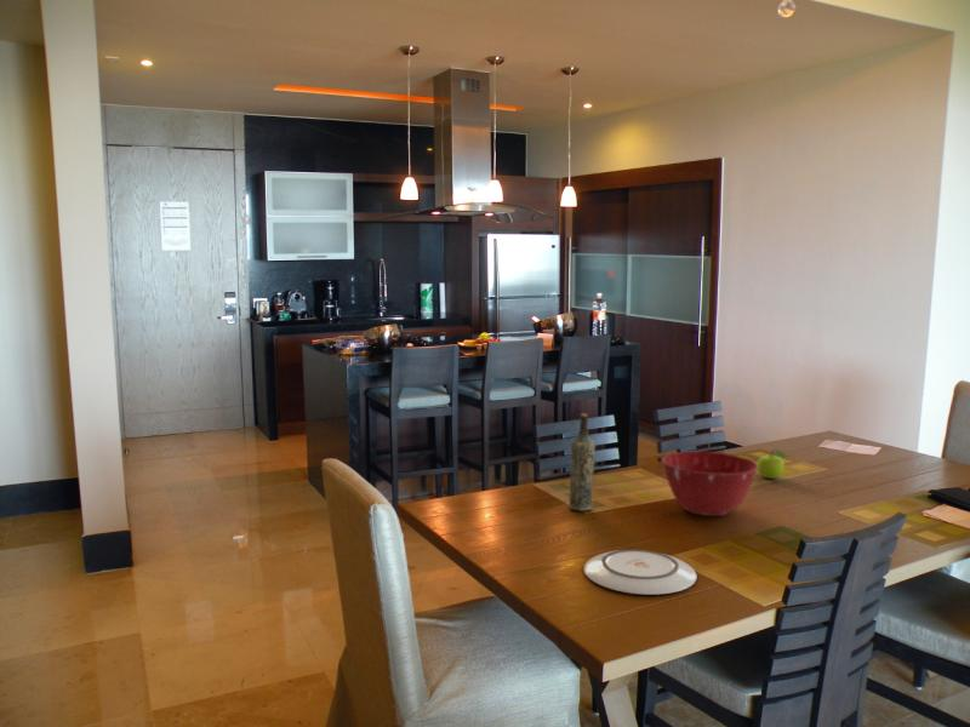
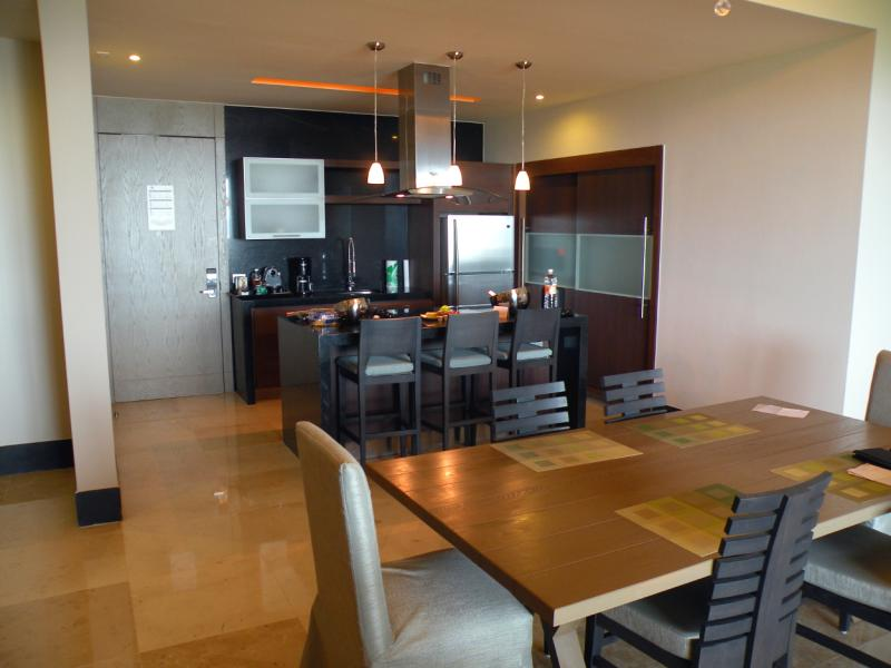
- fruit [757,448,793,480]
- plate [583,549,698,596]
- mixing bowl [661,451,758,517]
- bottle [567,412,597,511]
